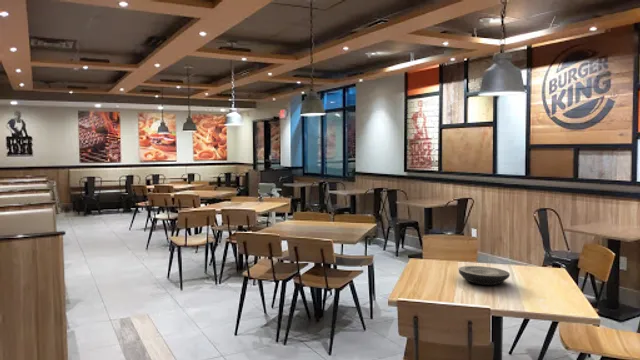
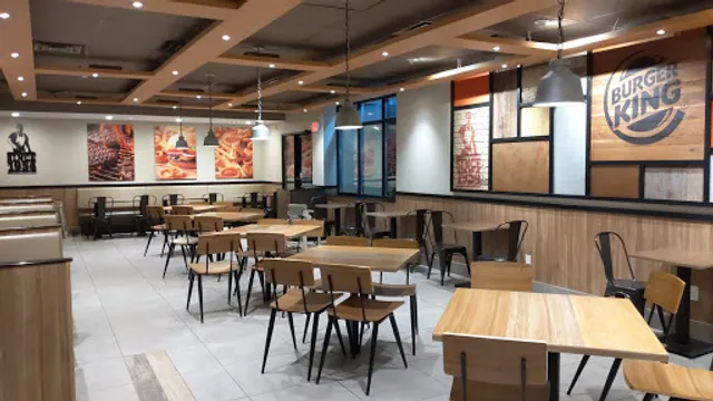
- plate [458,265,511,286]
